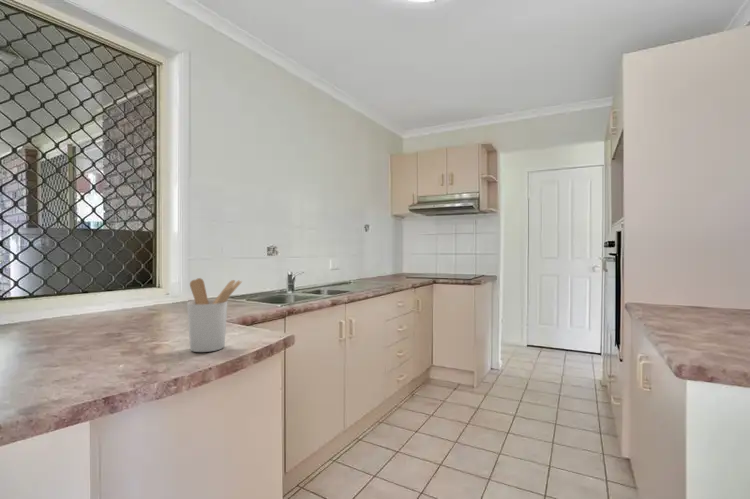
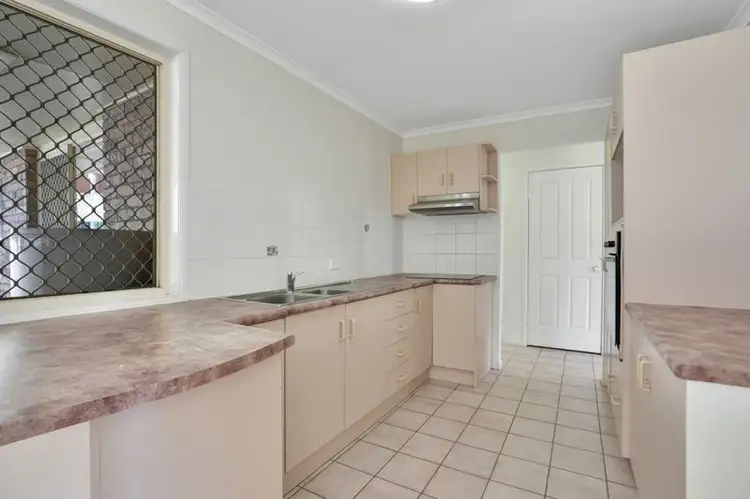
- utensil holder [186,277,243,353]
